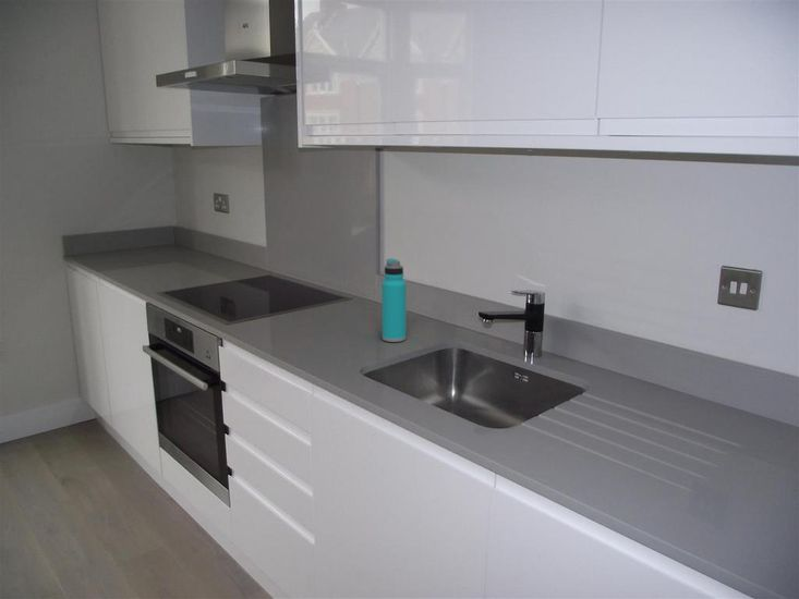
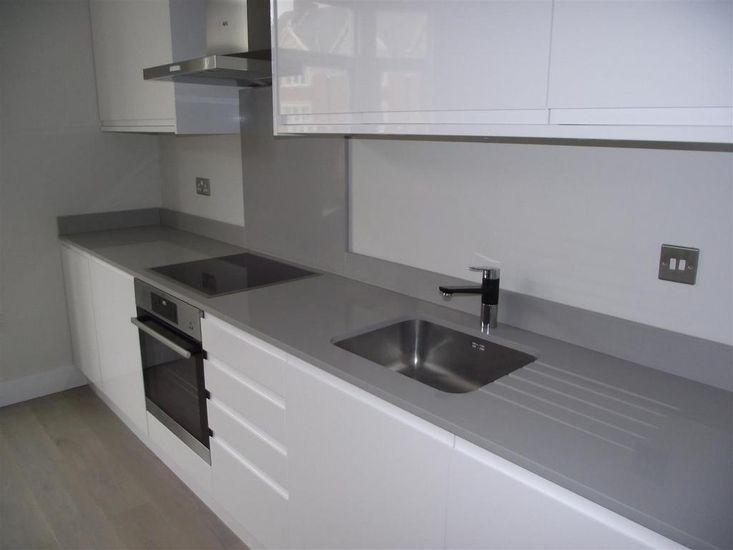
- water bottle [382,258,408,343]
